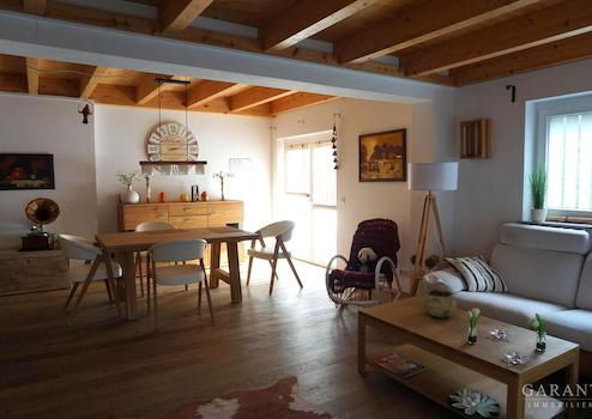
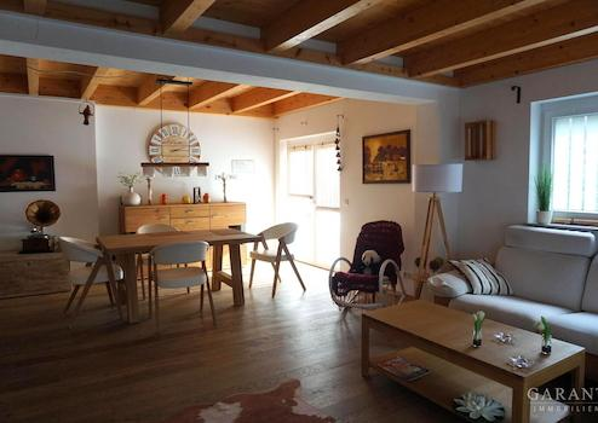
- decorative bowl [422,289,458,318]
